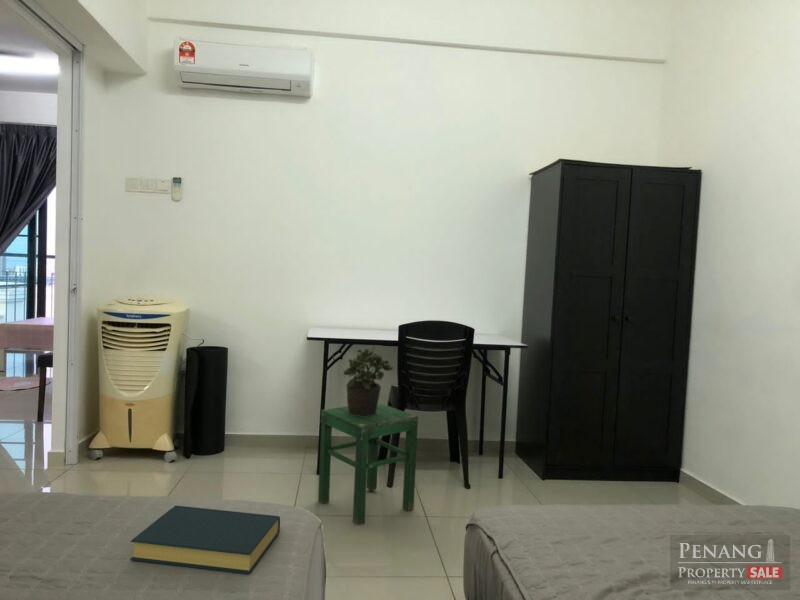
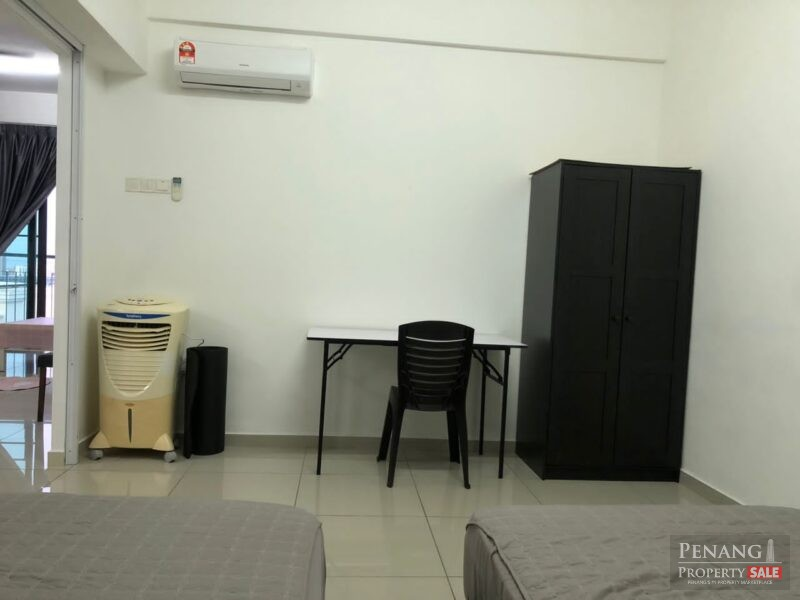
- stool [317,402,419,526]
- potted plant [343,346,394,417]
- hardback book [129,505,281,575]
